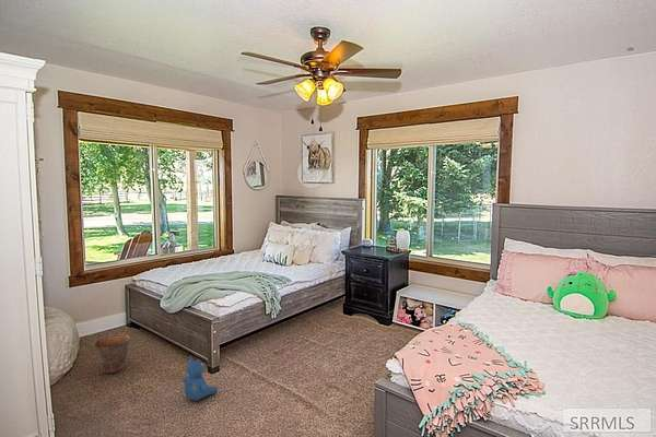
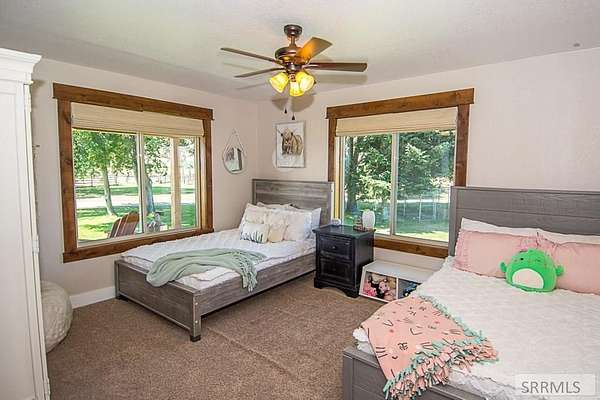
- stuffed animal [181,355,219,402]
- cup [93,333,130,375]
